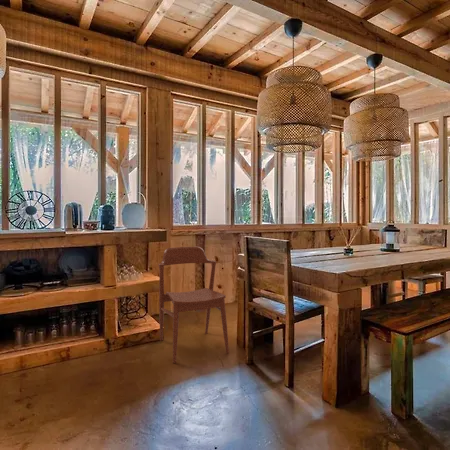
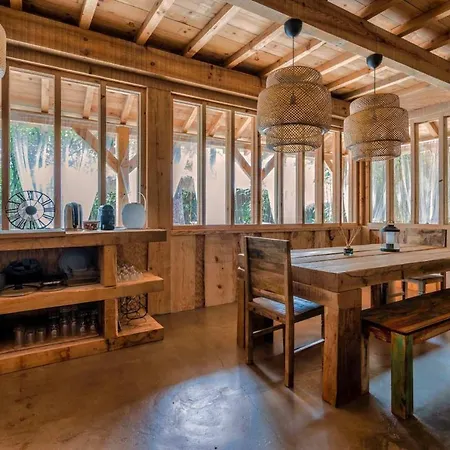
- chair [158,246,230,364]
